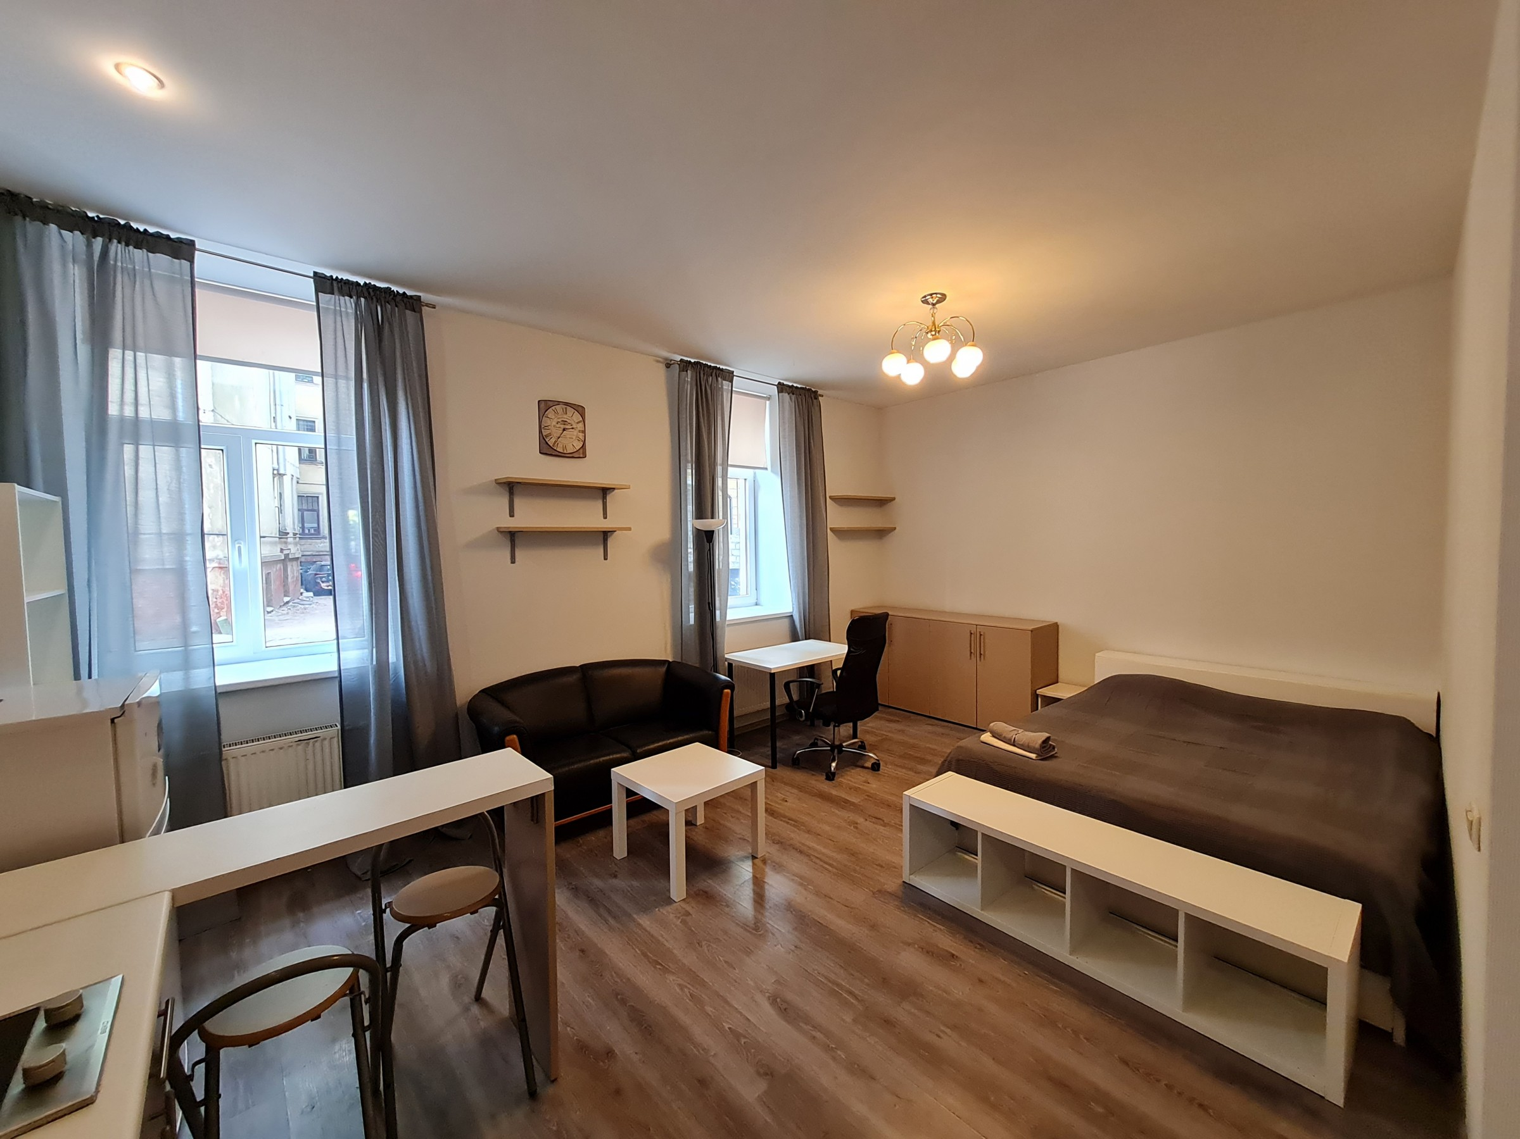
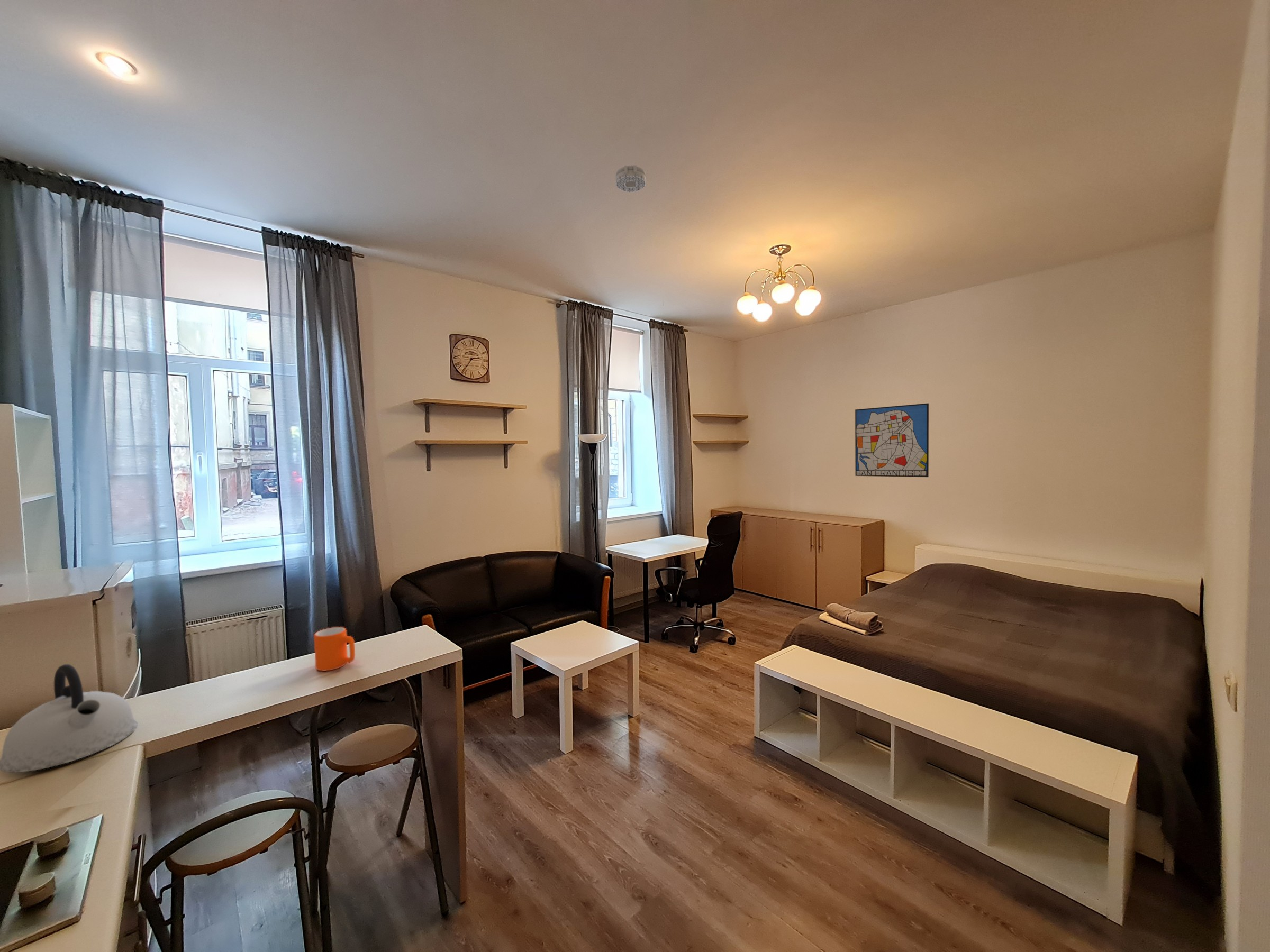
+ smoke detector [615,164,646,193]
+ mug [314,627,356,672]
+ kettle [0,664,138,773]
+ wall art [855,403,929,478]
